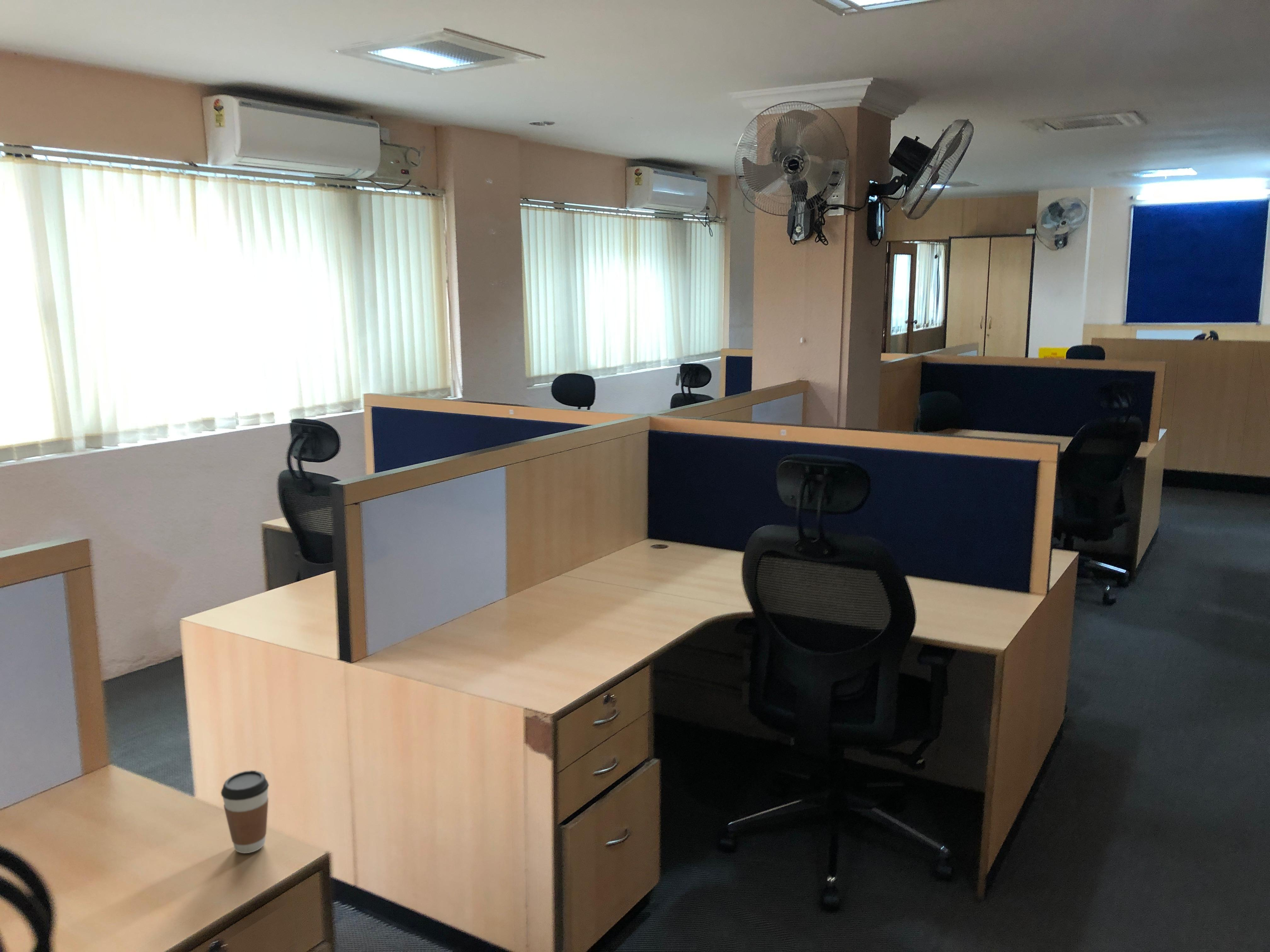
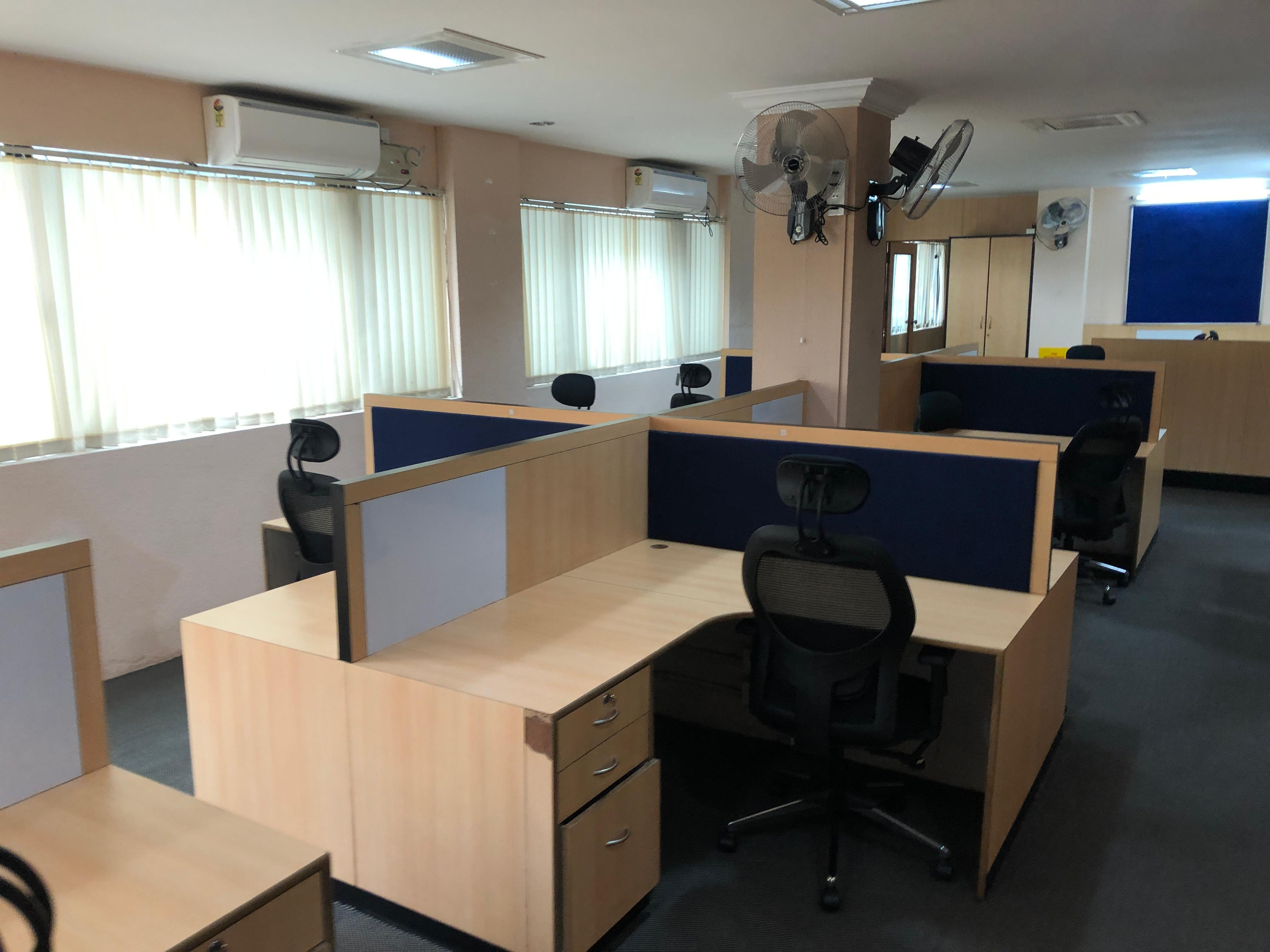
- coffee cup [220,770,269,854]
